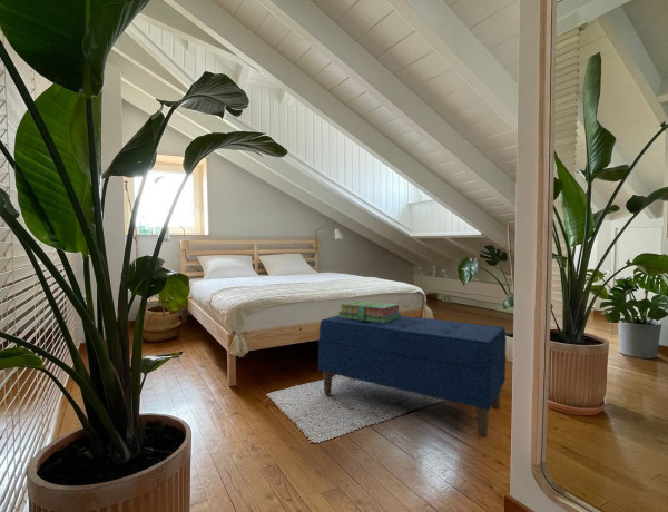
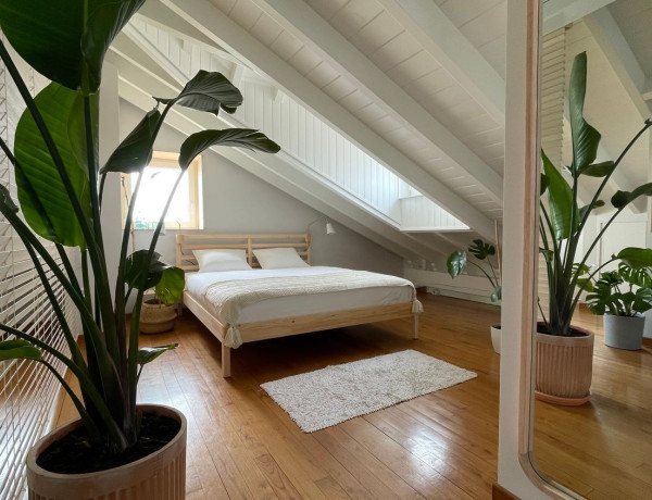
- bench [317,314,508,439]
- stack of books [337,299,401,323]
